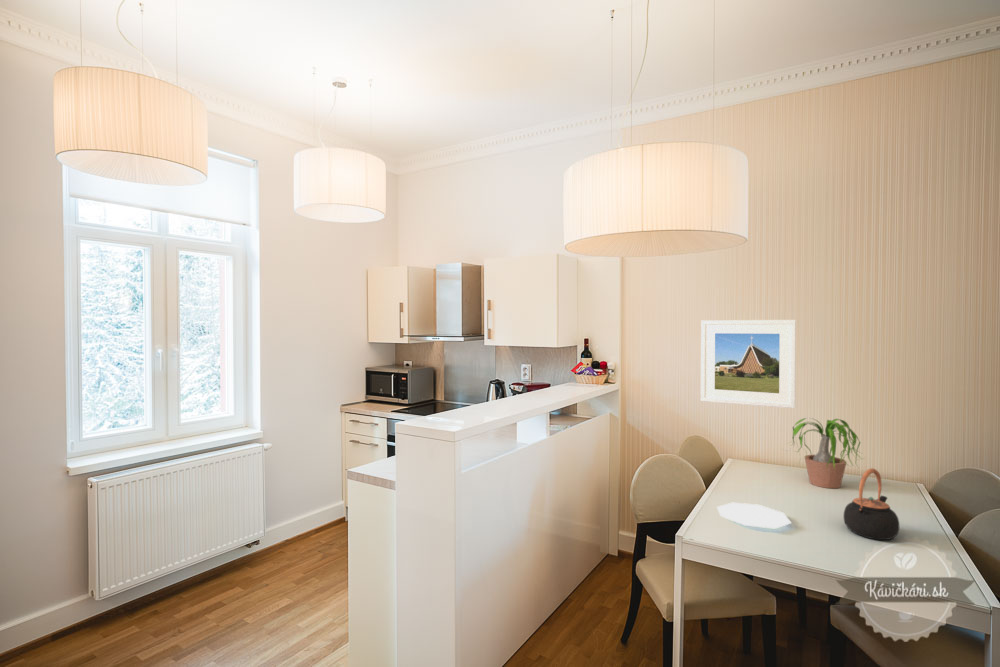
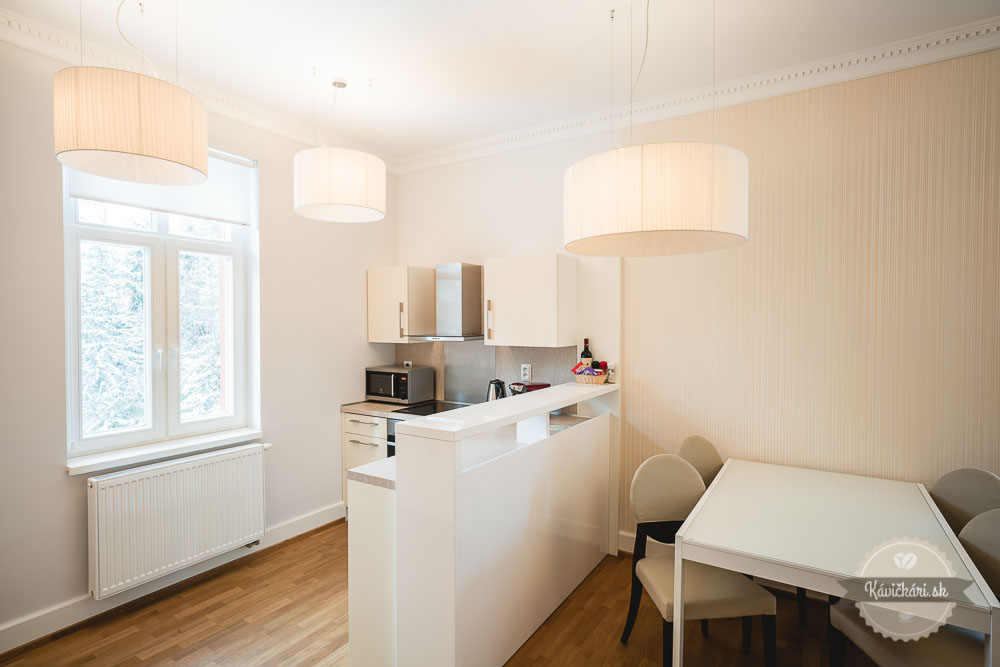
- potted plant [781,417,864,489]
- plate [716,502,792,530]
- teapot [843,467,900,541]
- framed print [700,319,797,409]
